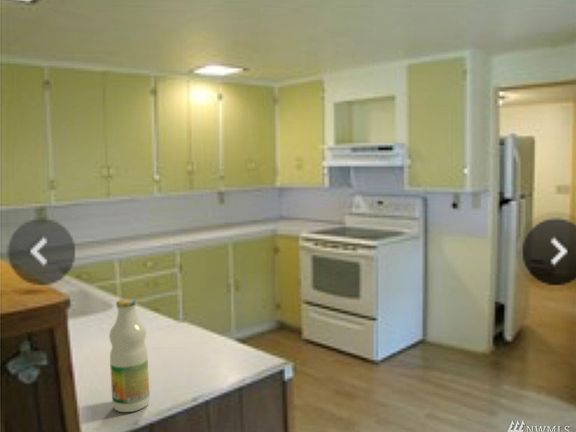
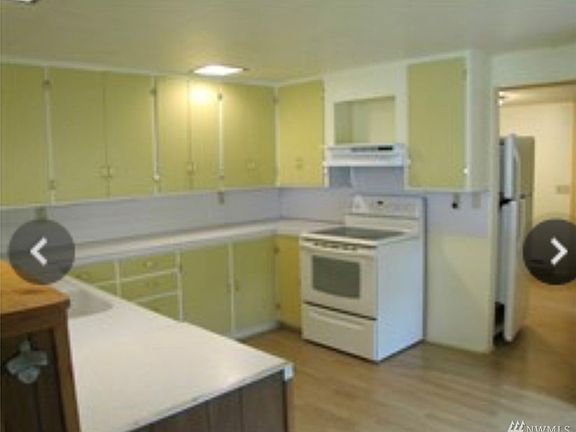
- bottle [108,298,151,413]
